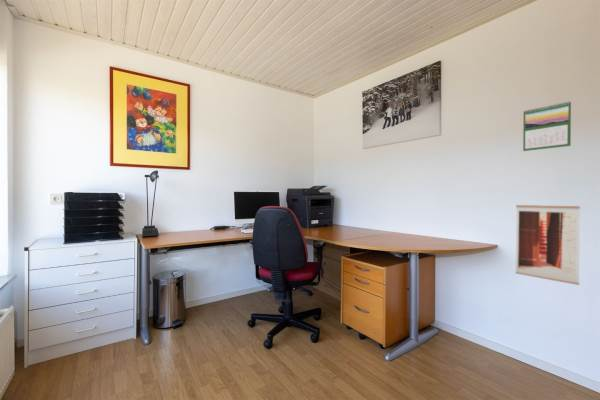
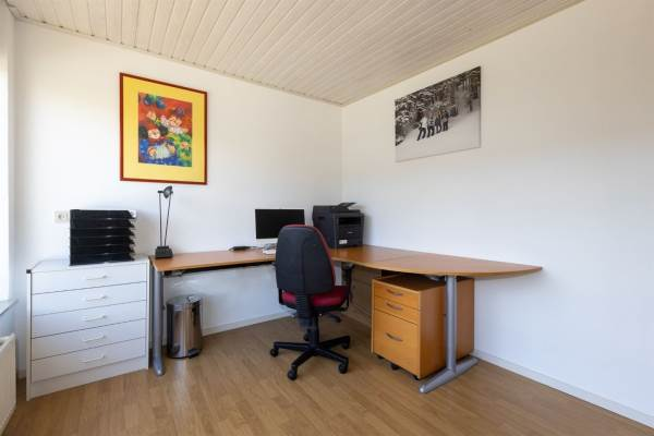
- calendar [522,100,572,152]
- wall art [514,204,581,286]
